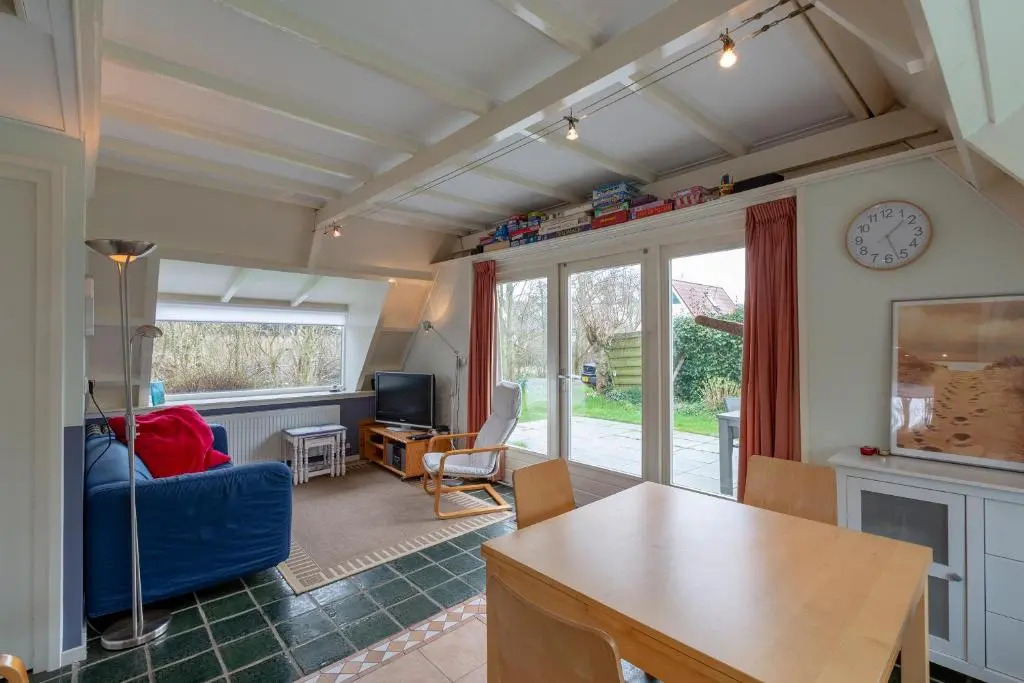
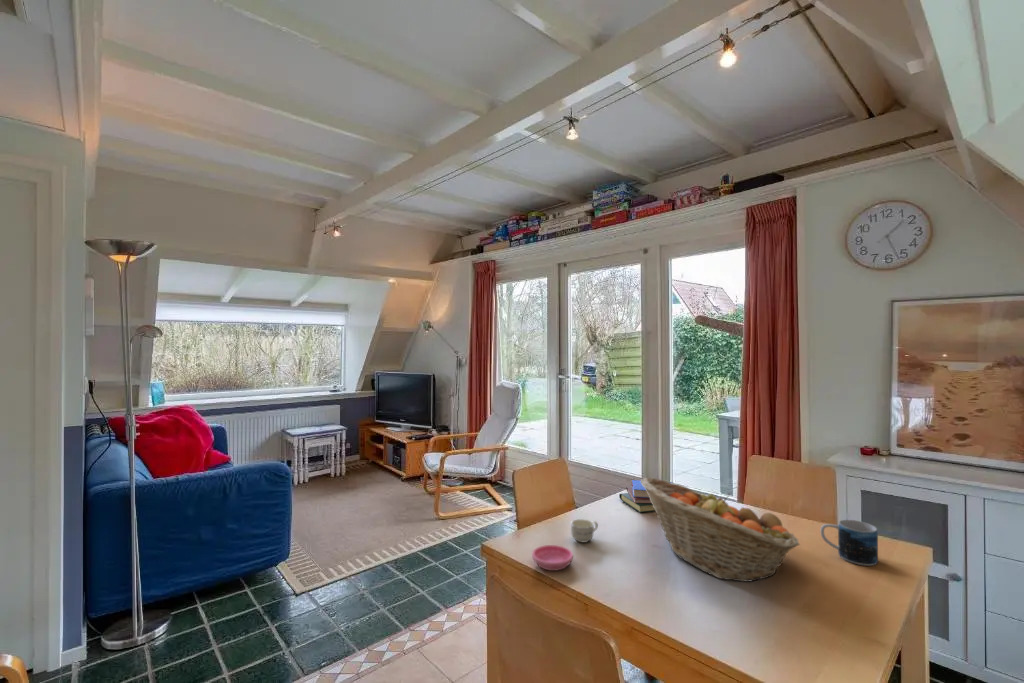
+ fruit basket [640,477,801,583]
+ cup [570,518,599,543]
+ saucer [531,544,574,571]
+ book [618,479,673,513]
+ mug [820,519,879,567]
